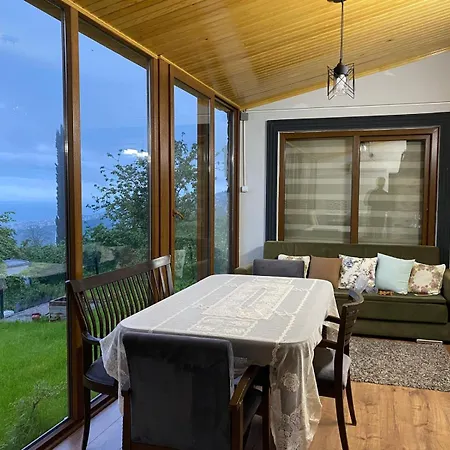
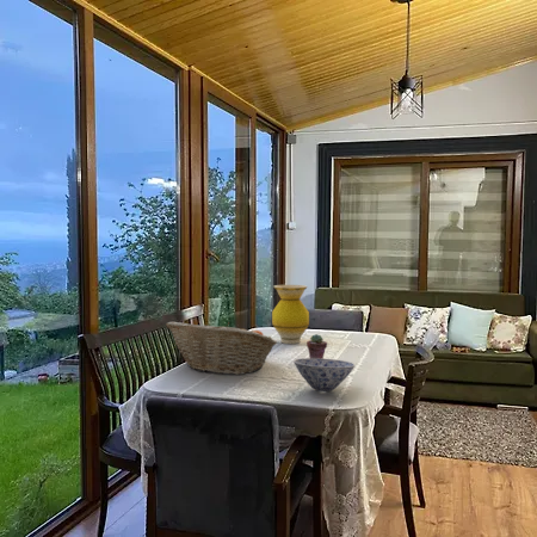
+ bowl [292,357,356,393]
+ fruit basket [165,321,278,376]
+ potted succulent [305,333,328,359]
+ vase [271,284,310,345]
